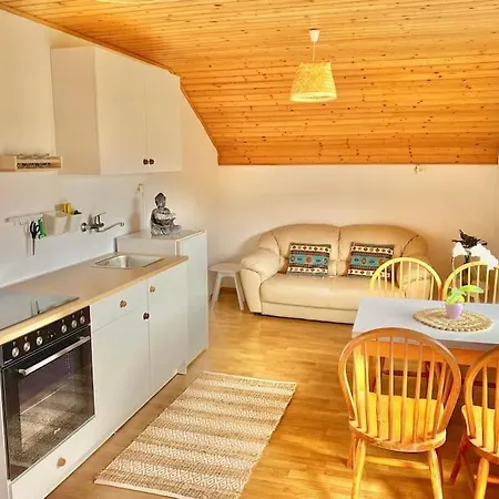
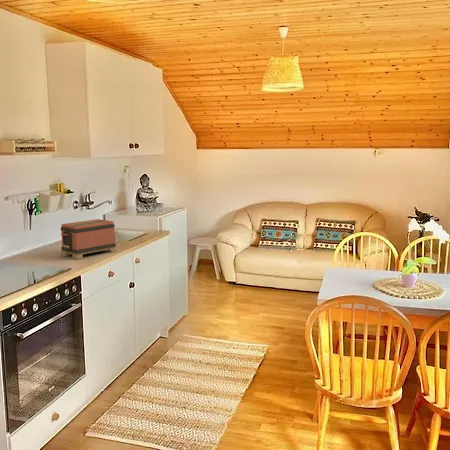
+ toaster [60,218,118,260]
